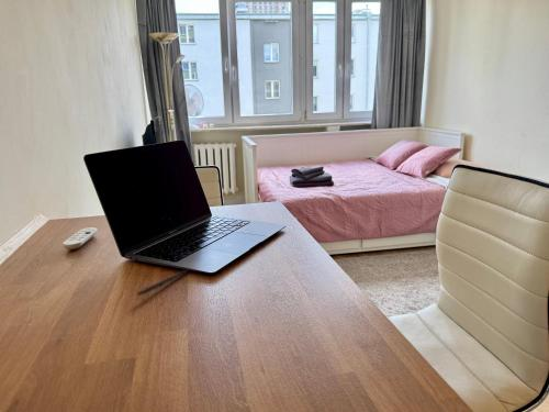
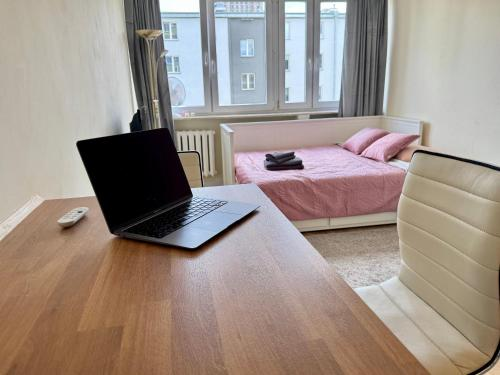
- pen [136,268,191,297]
